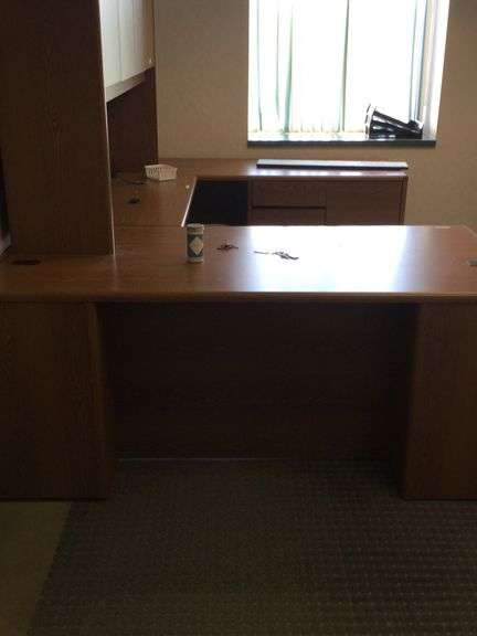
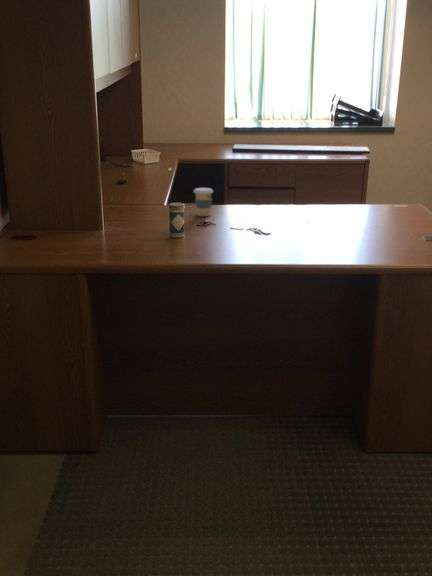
+ coffee cup [193,187,214,217]
